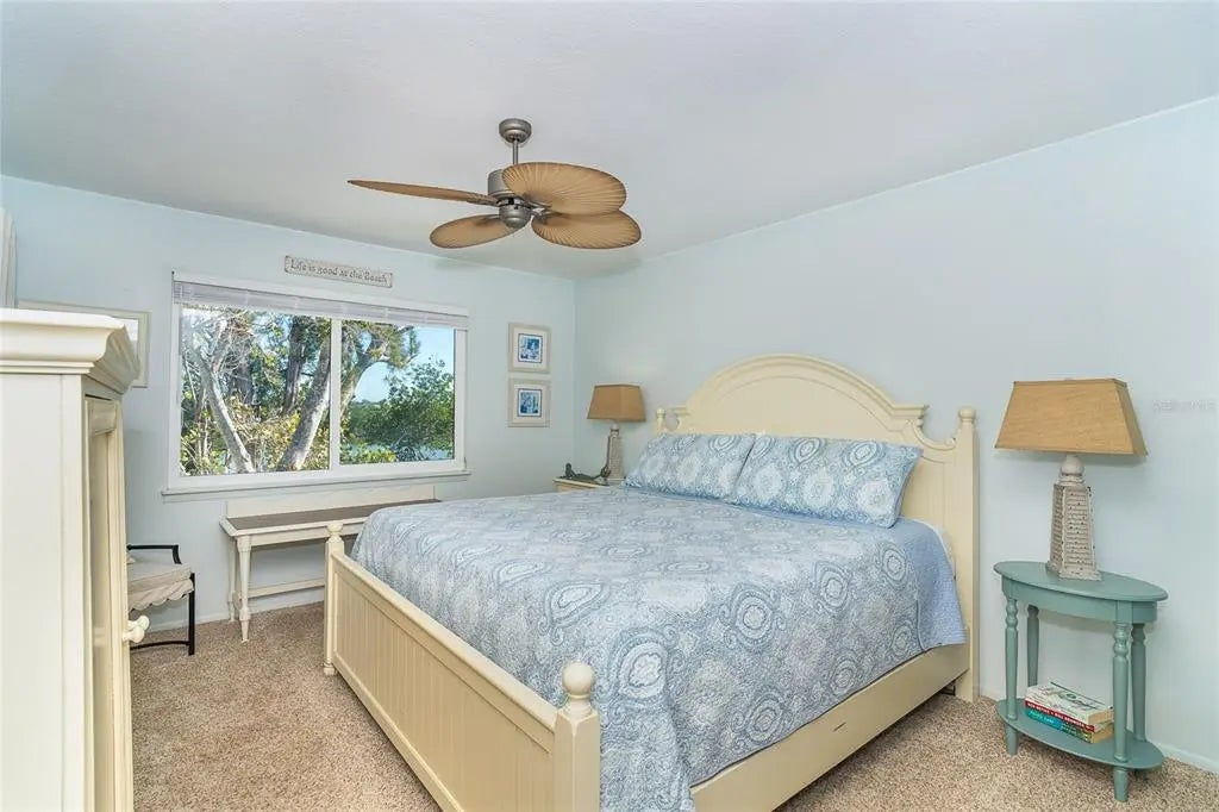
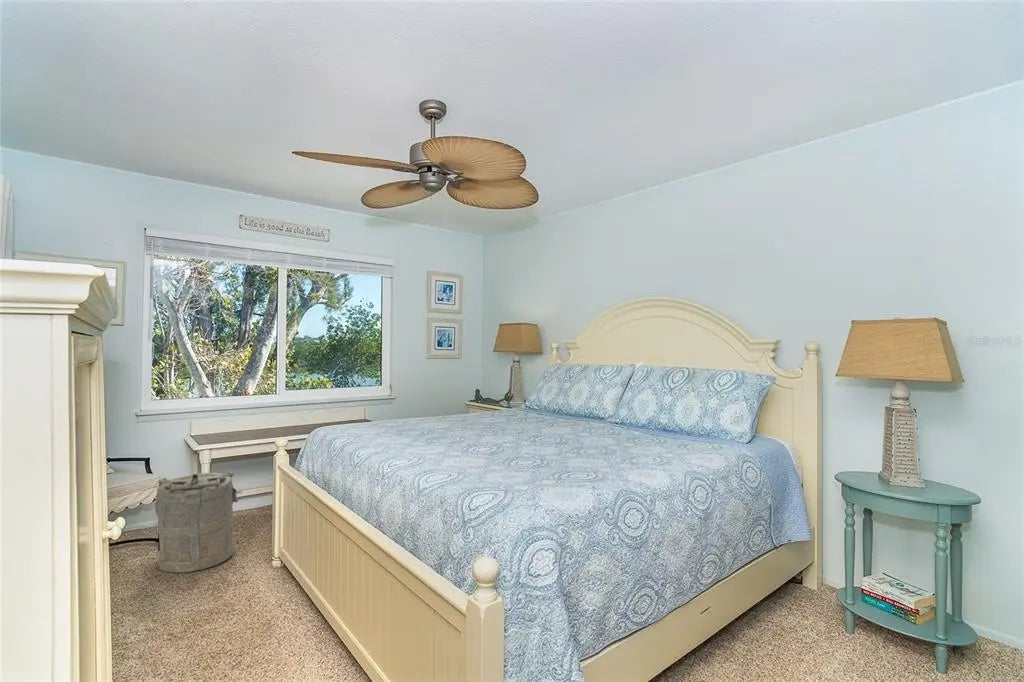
+ laundry hamper [154,470,243,574]
